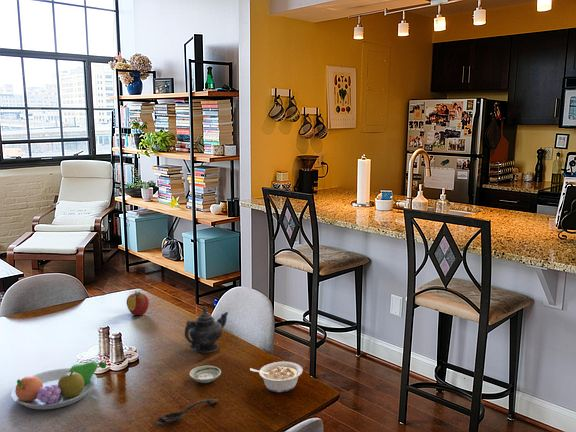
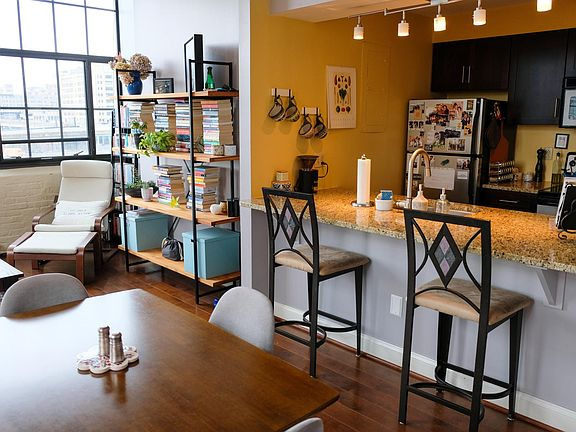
- fruit bowl [10,361,107,411]
- saucer [189,365,222,384]
- teapot [184,305,229,354]
- legume [249,361,304,393]
- spoon [155,398,220,425]
- apple [126,290,150,316]
